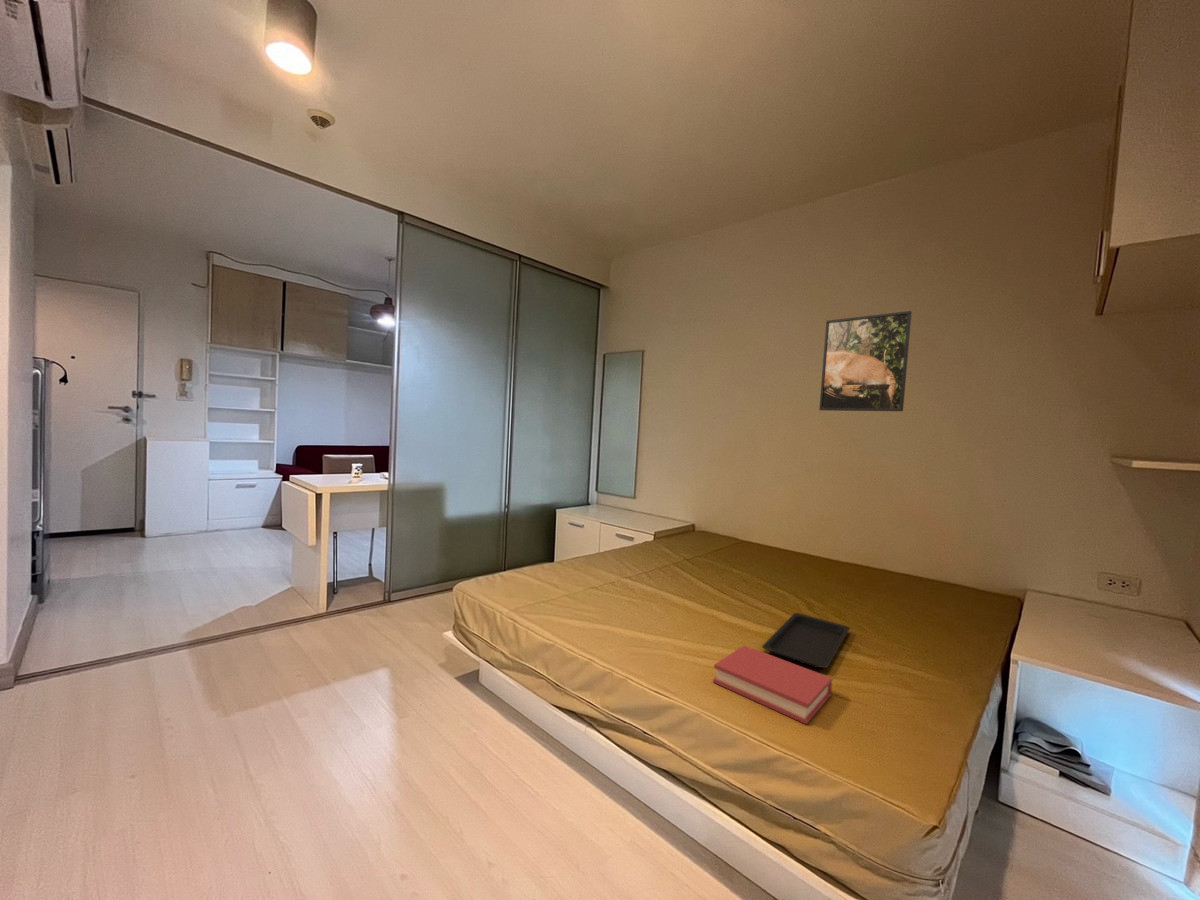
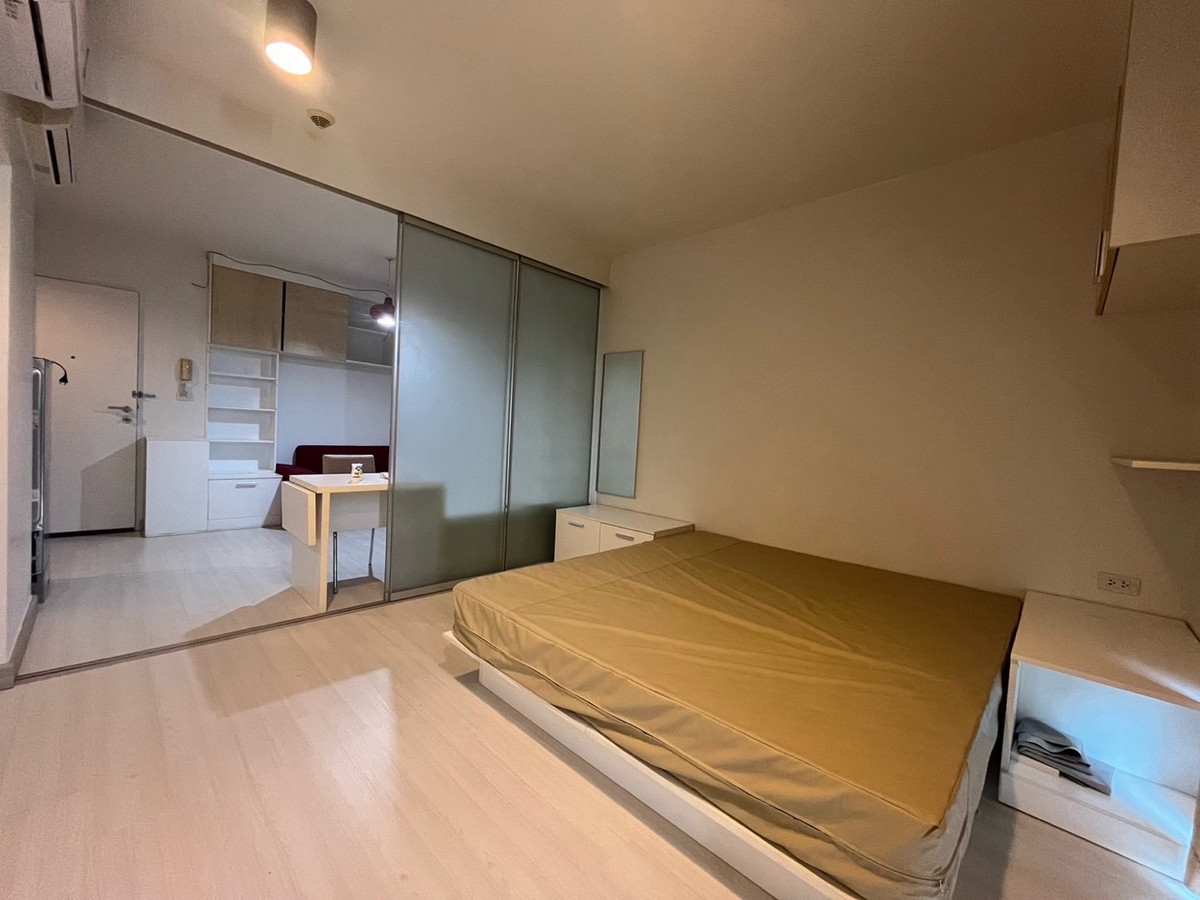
- hardback book [712,644,833,725]
- serving tray [761,612,851,669]
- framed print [818,310,913,412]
